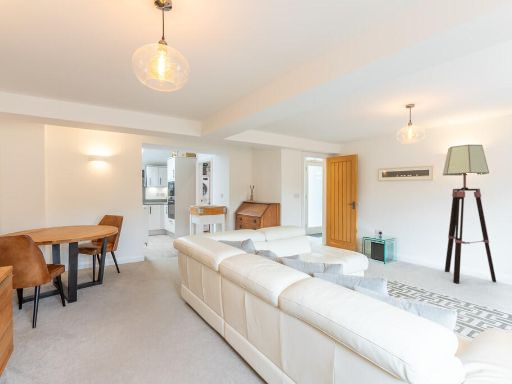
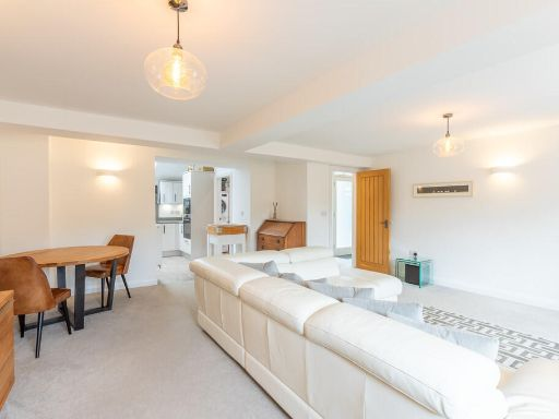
- floor lamp [442,144,497,284]
